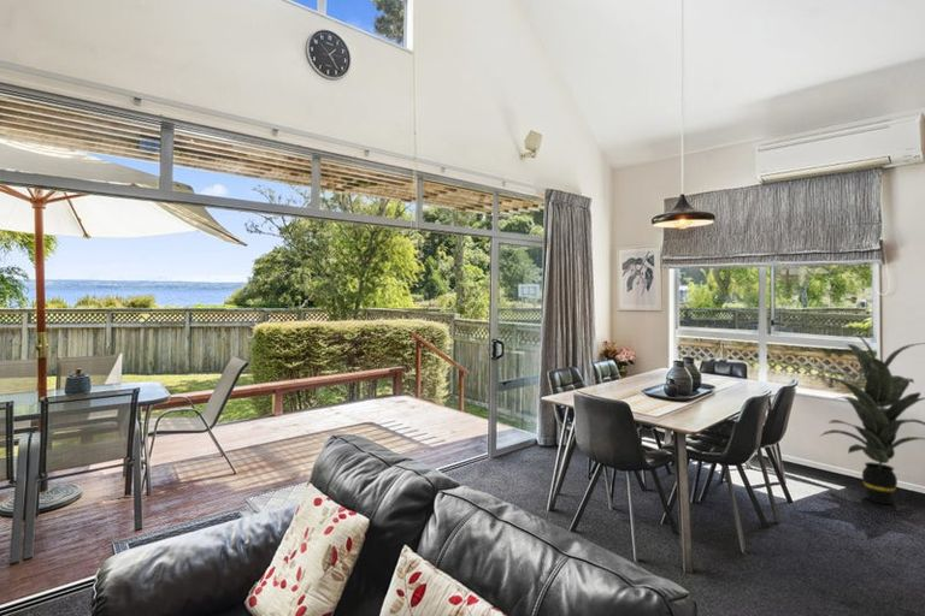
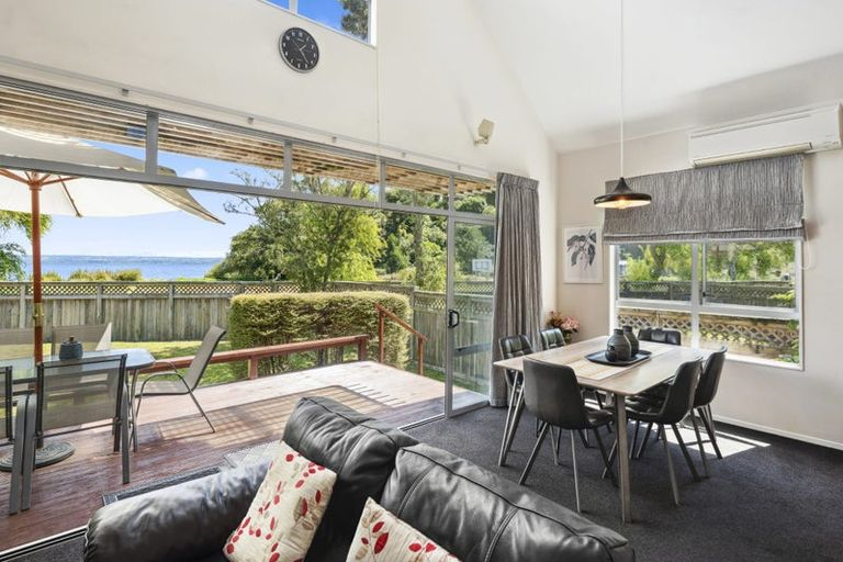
- indoor plant [807,331,925,505]
